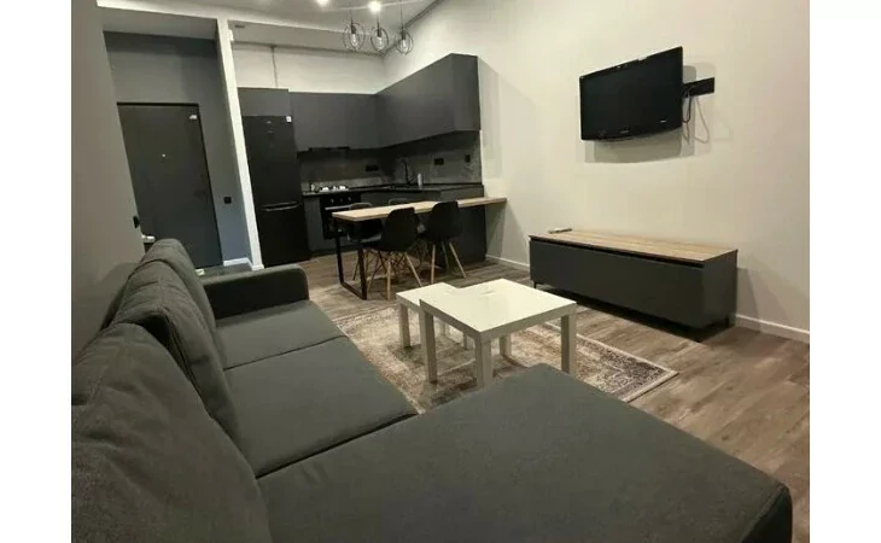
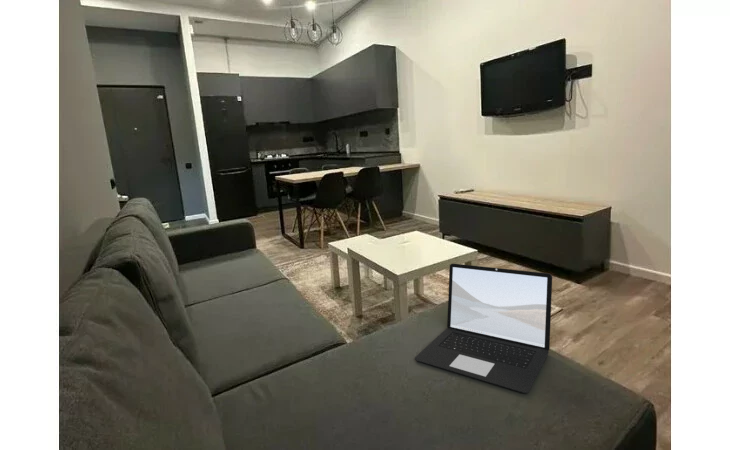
+ laptop [414,263,553,394]
